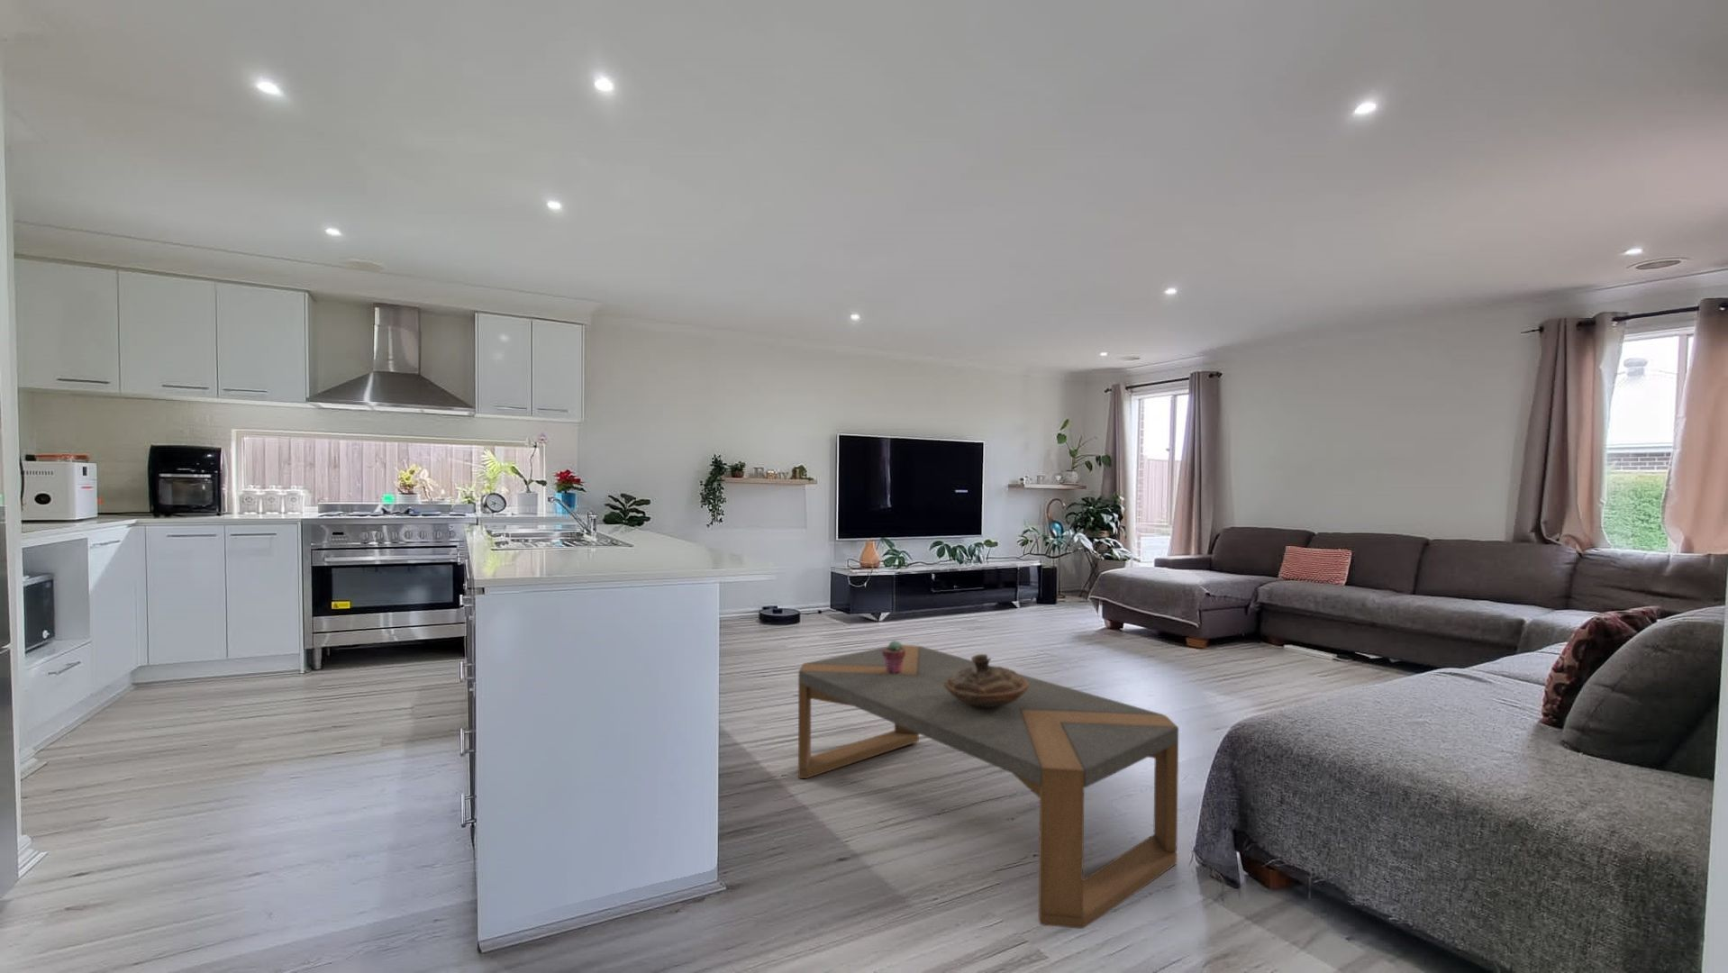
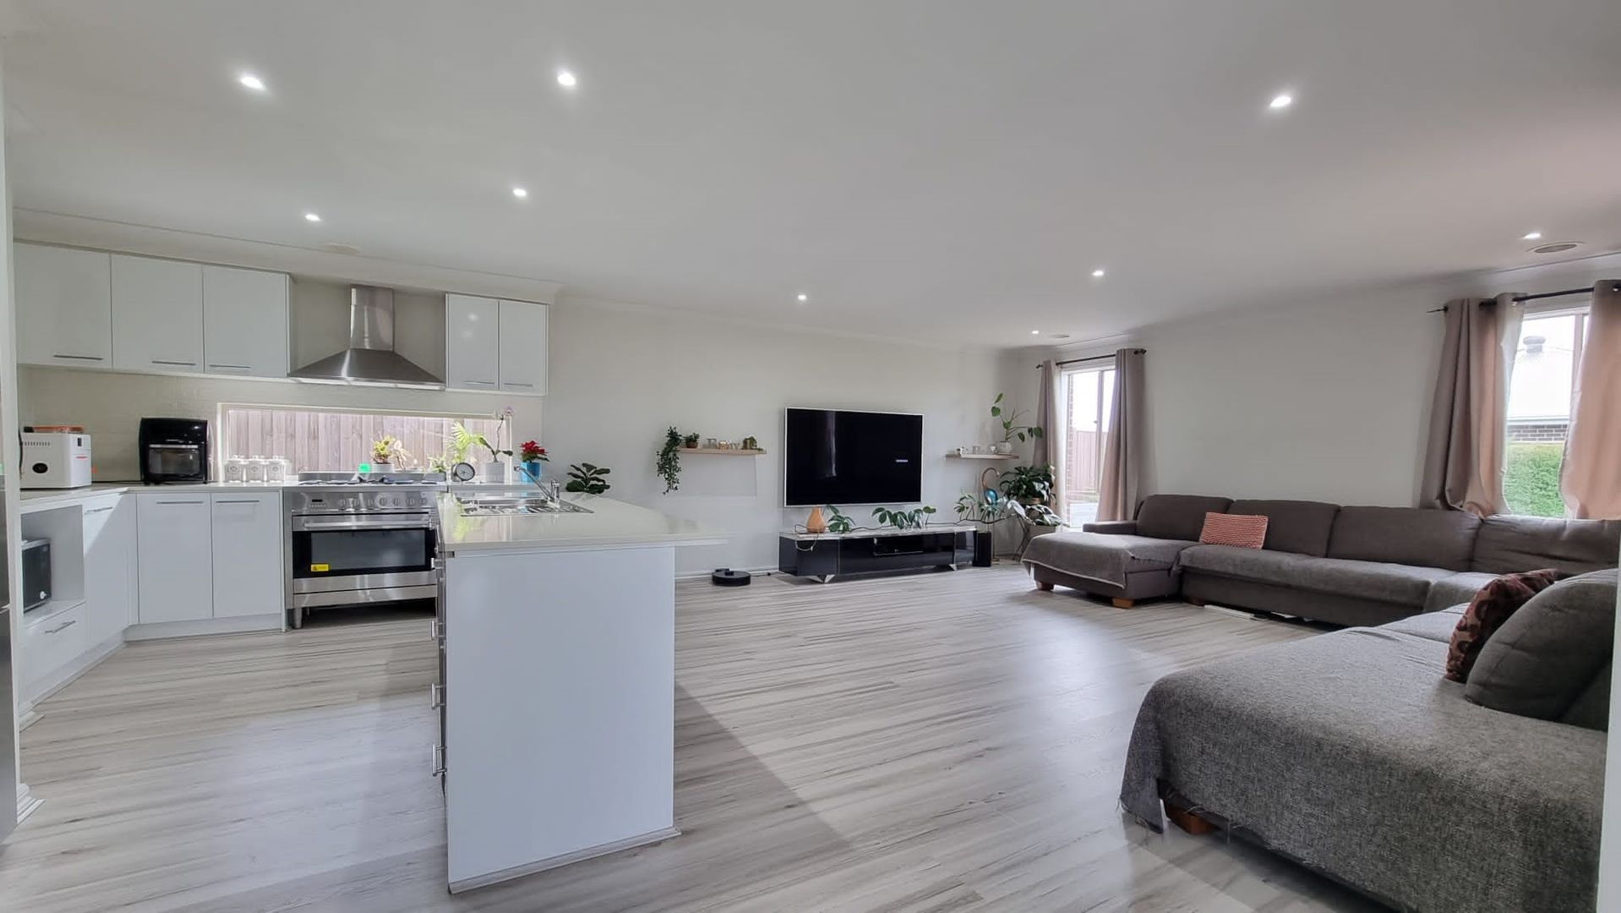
- potted succulent [882,640,906,673]
- coffee table [798,644,1180,930]
- decorative bowl [945,653,1028,707]
